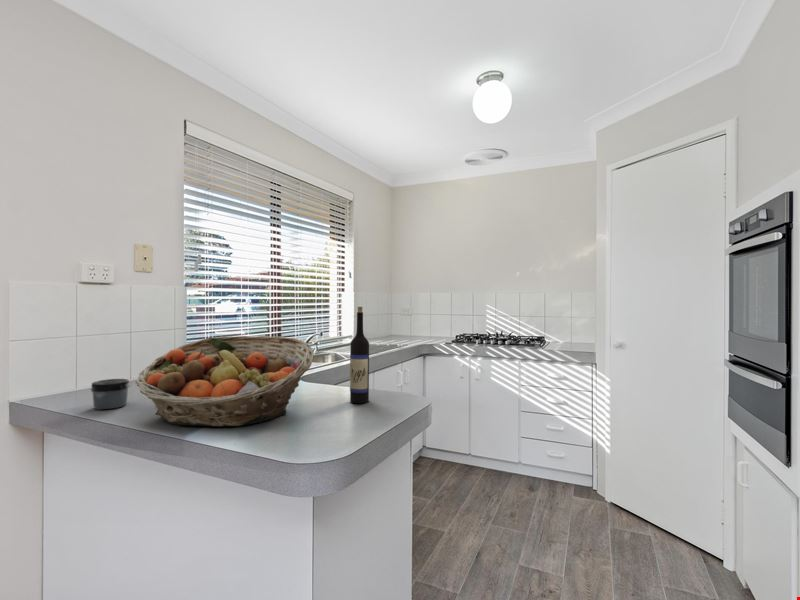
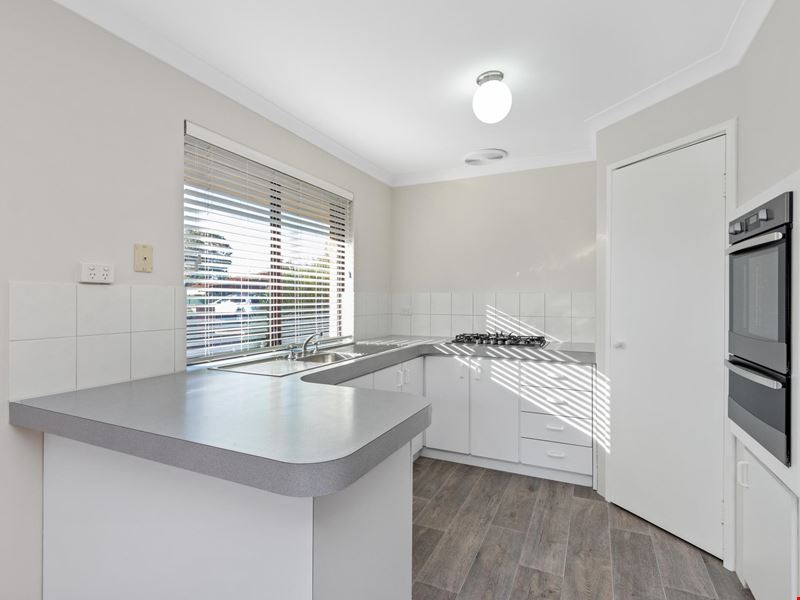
- jar [90,378,131,410]
- wine bottle [349,306,370,404]
- fruit basket [135,335,315,428]
